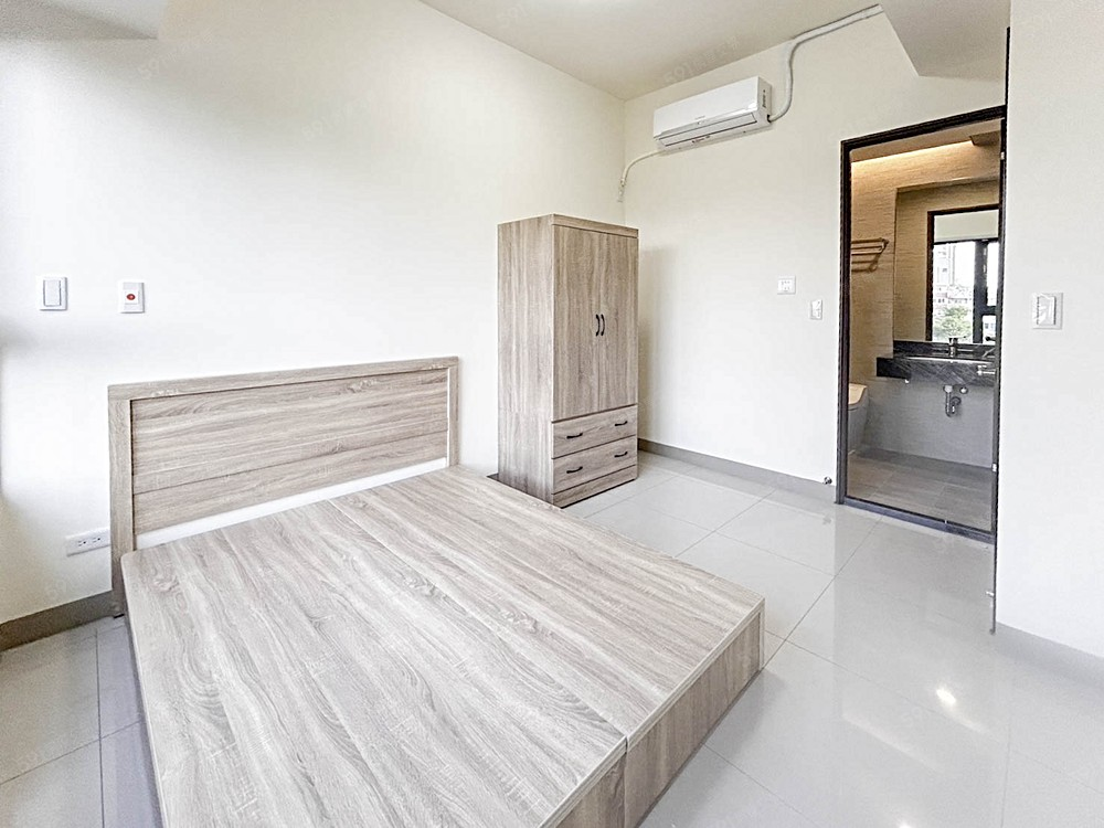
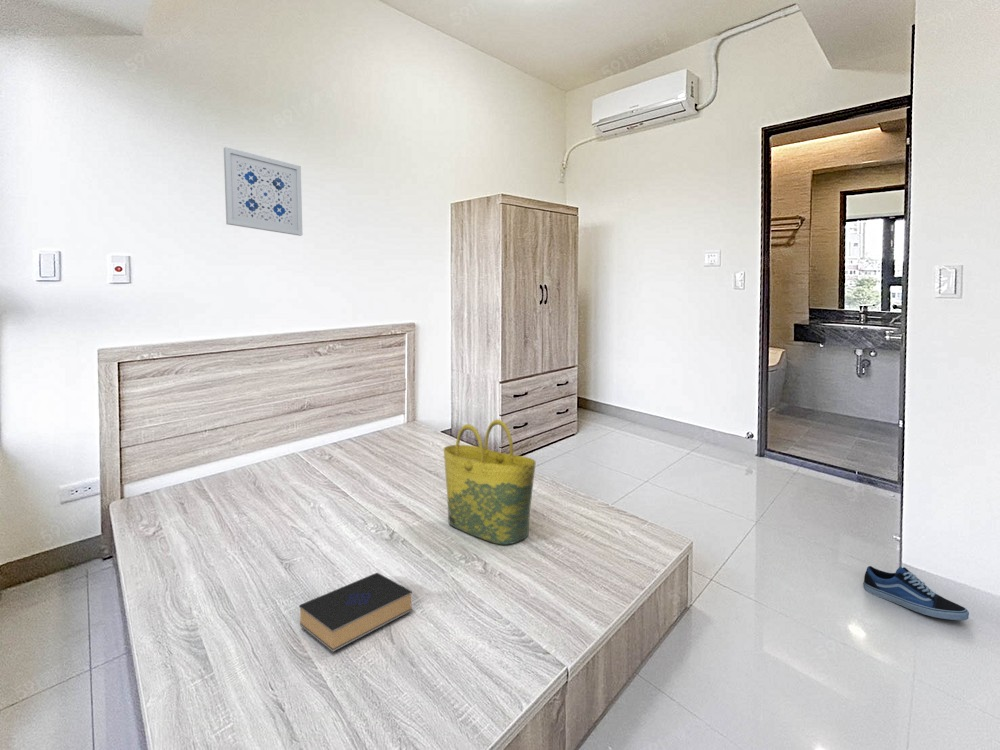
+ book [299,572,413,653]
+ wall art [223,146,303,237]
+ shoe [862,565,970,621]
+ tote bag [443,419,537,545]
